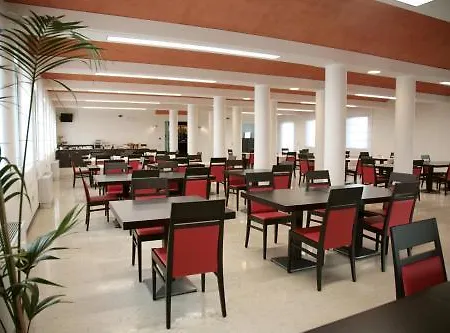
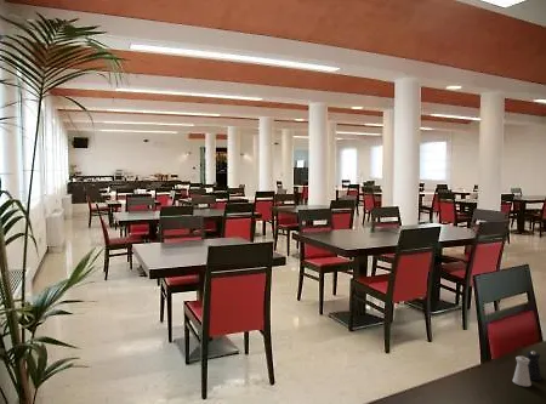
+ salt and pepper shaker [511,349,542,387]
